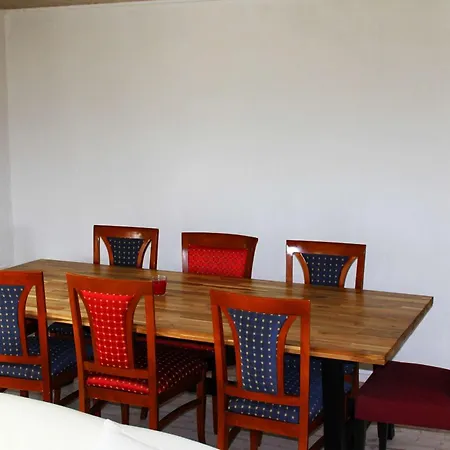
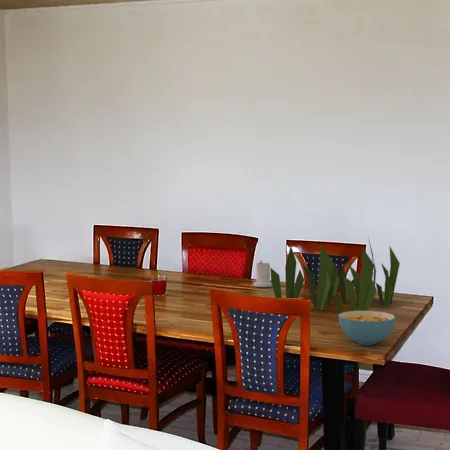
+ plant [270,236,401,313]
+ cereal bowl [337,310,397,346]
+ candle [252,259,272,288]
